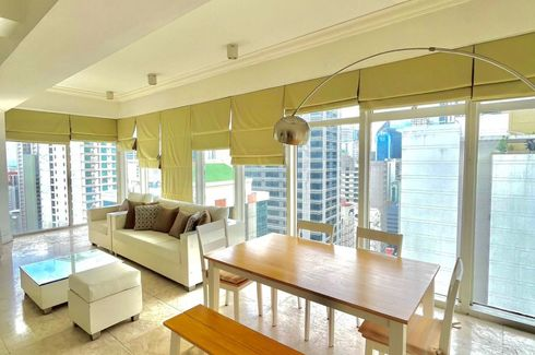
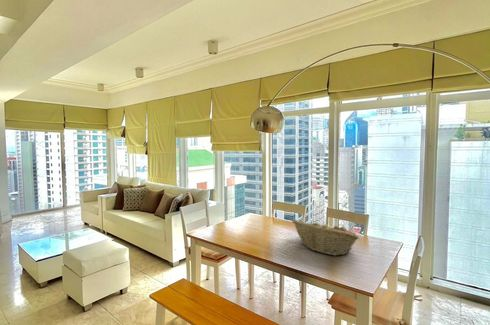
+ fruit basket [291,218,361,257]
